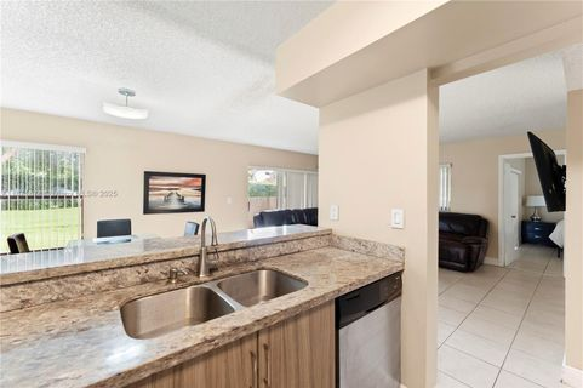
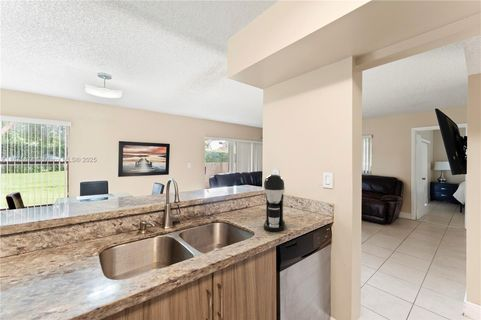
+ coffee maker [263,174,286,233]
